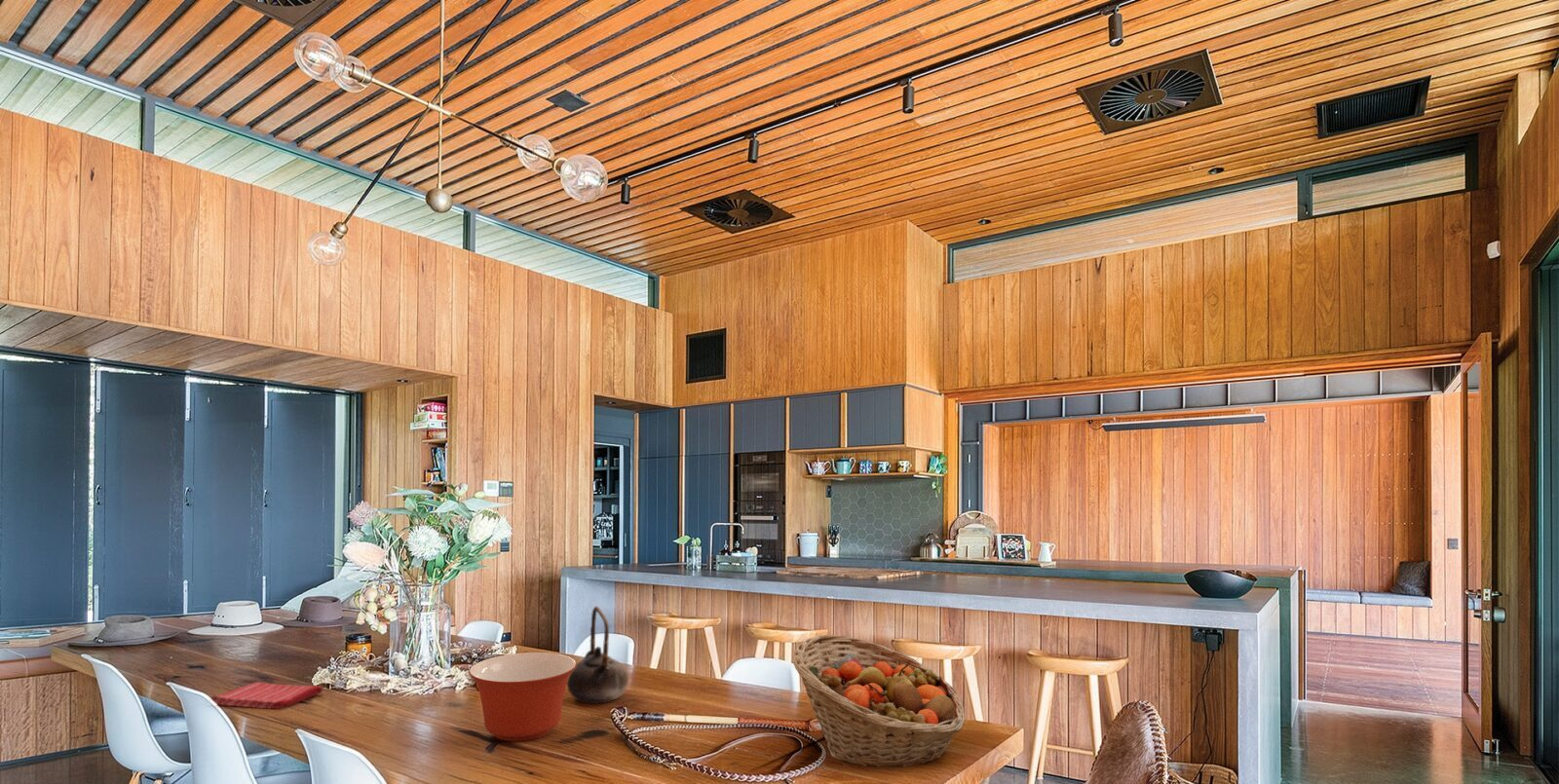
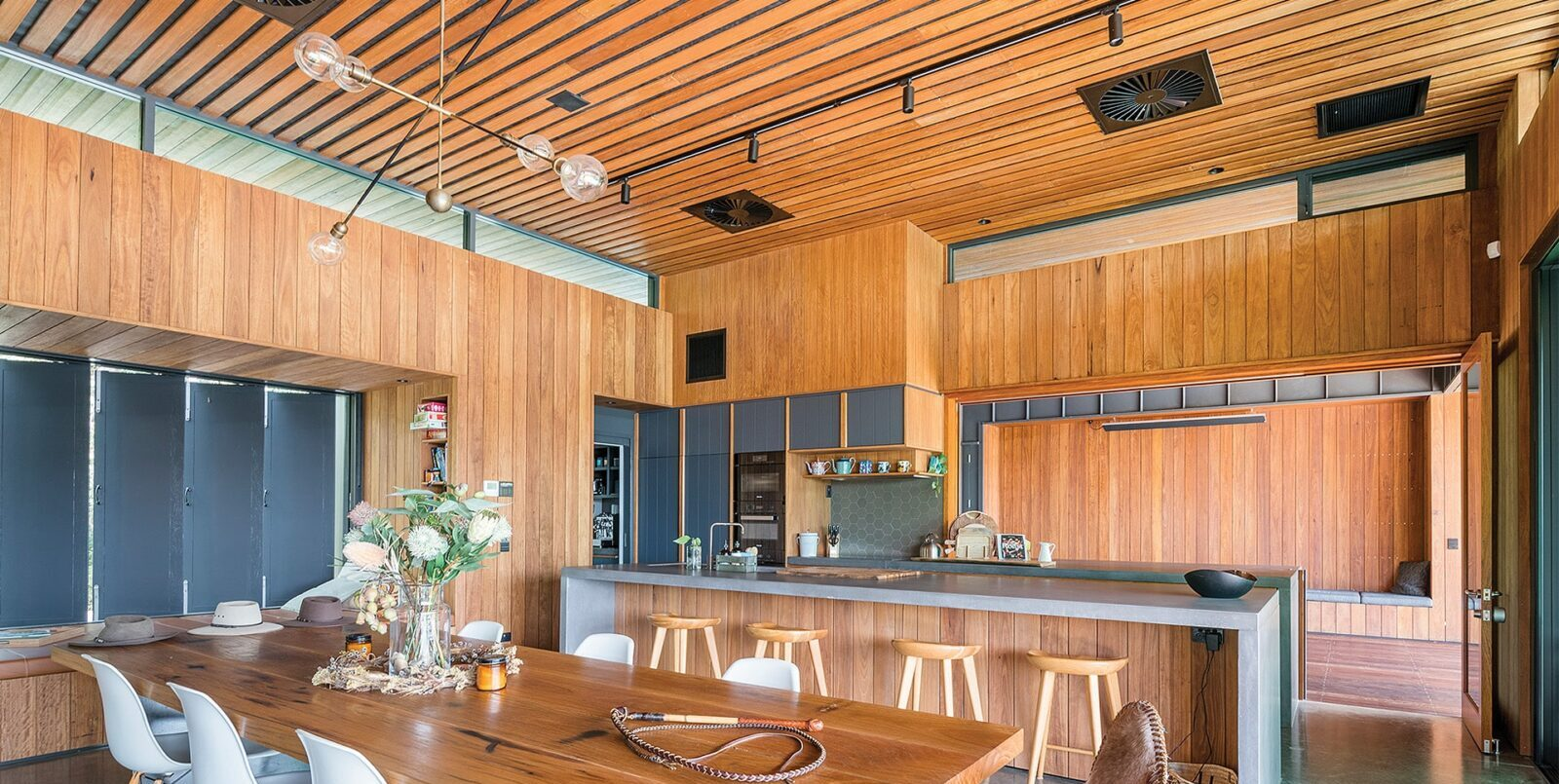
- mixing bowl [468,652,577,742]
- fruit basket [792,634,966,767]
- teapot [566,605,629,705]
- dish towel [209,682,323,710]
